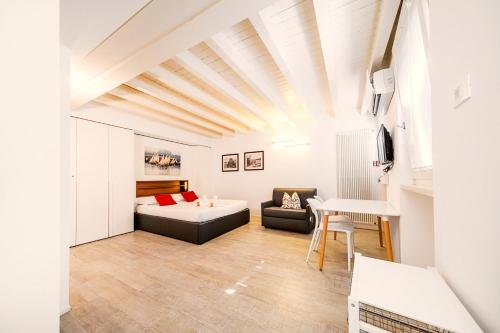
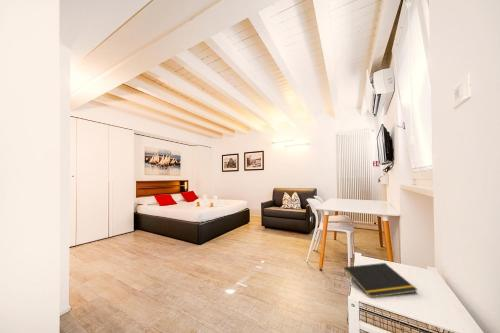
+ notepad [343,262,419,298]
